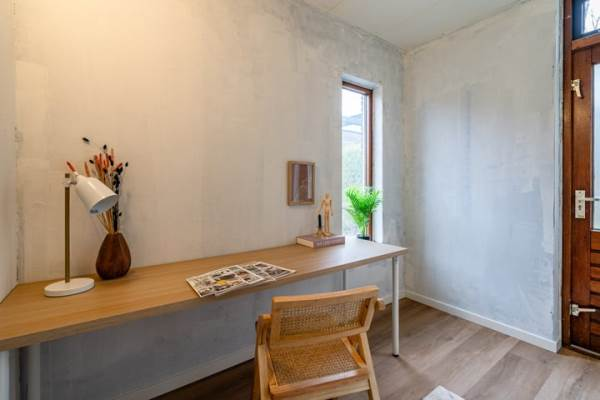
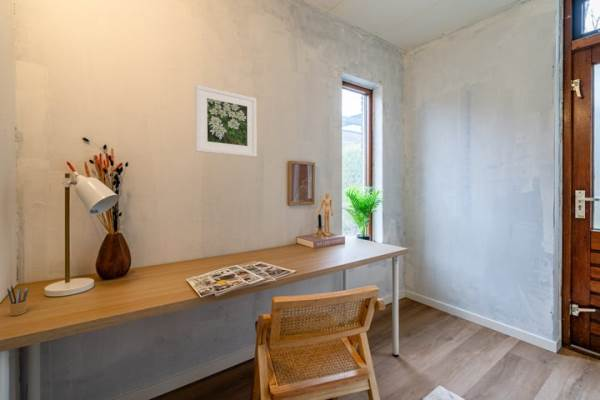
+ pencil box [6,284,29,317]
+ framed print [194,84,258,158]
